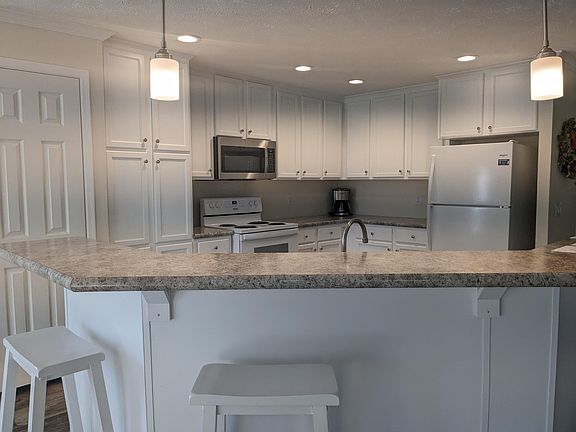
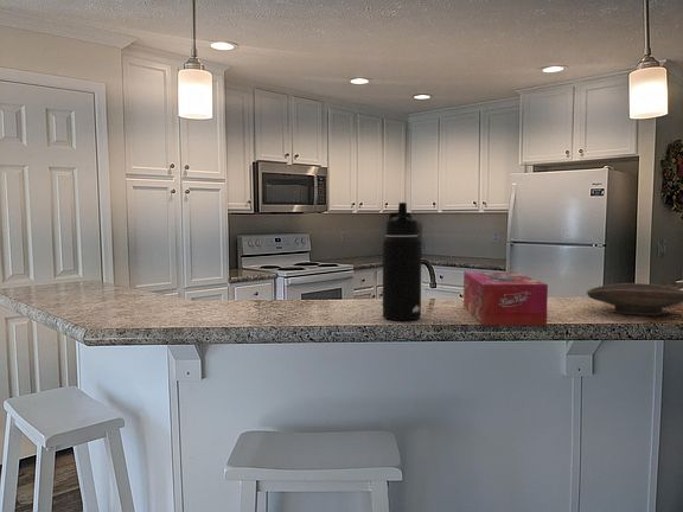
+ decorative bowl [586,282,683,316]
+ water bottle [382,201,422,321]
+ tissue box [462,271,549,327]
